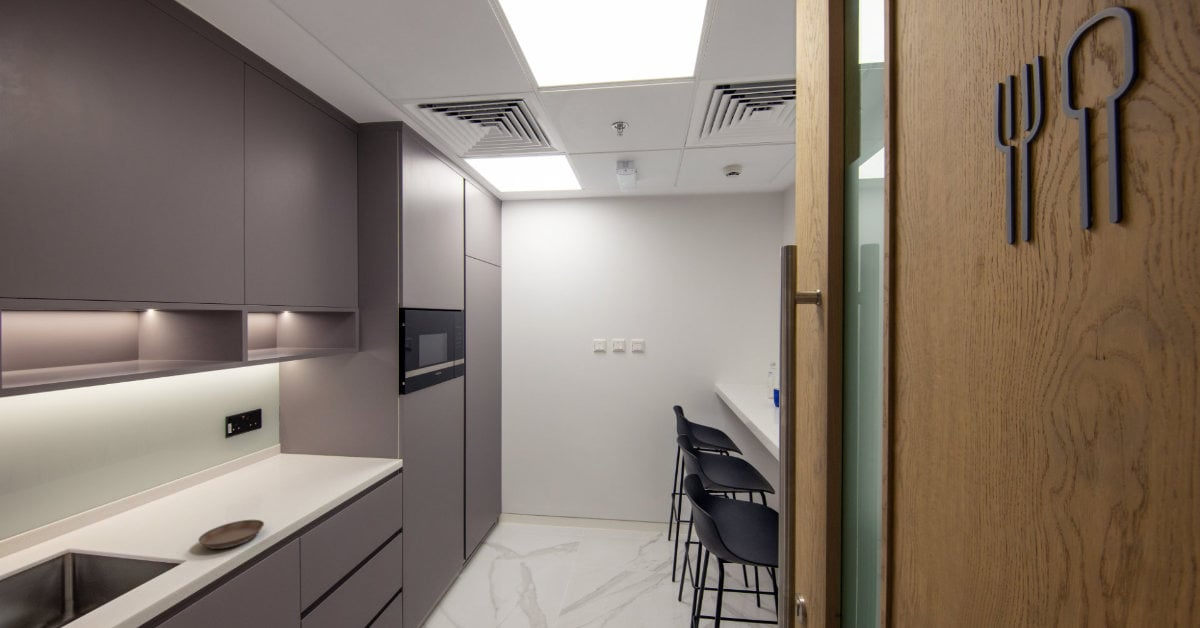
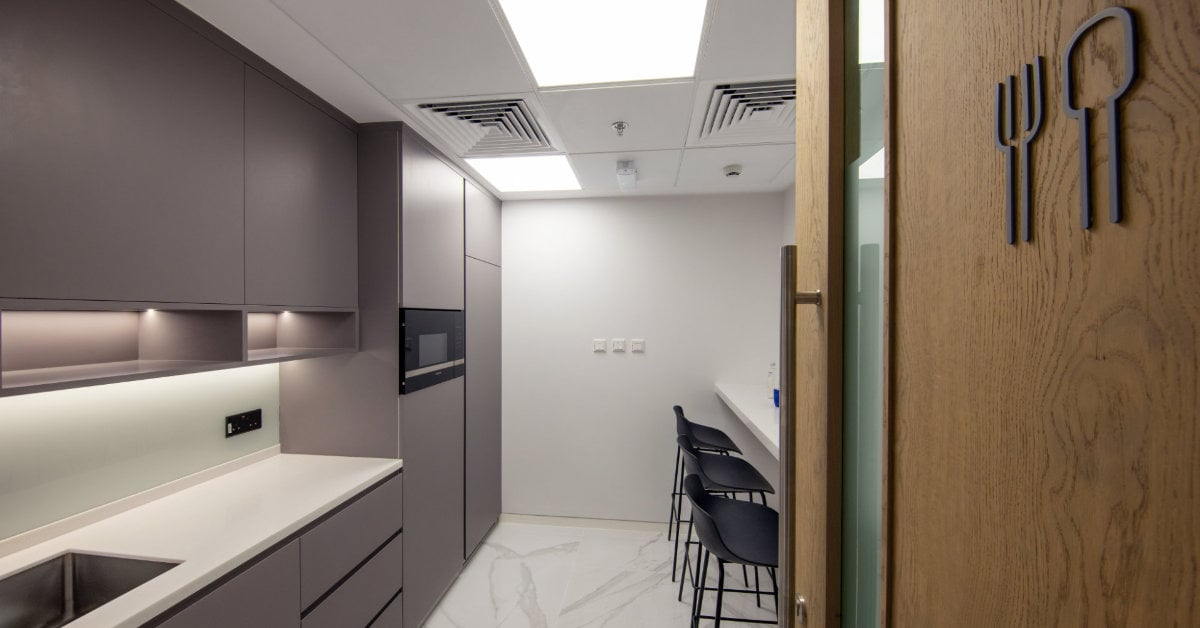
- saucer [197,519,265,550]
